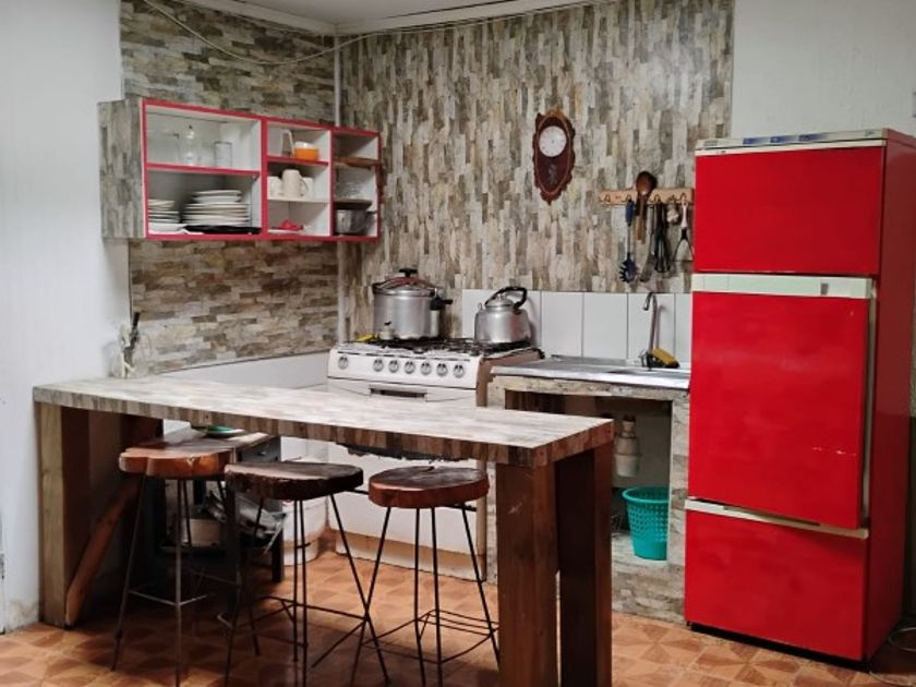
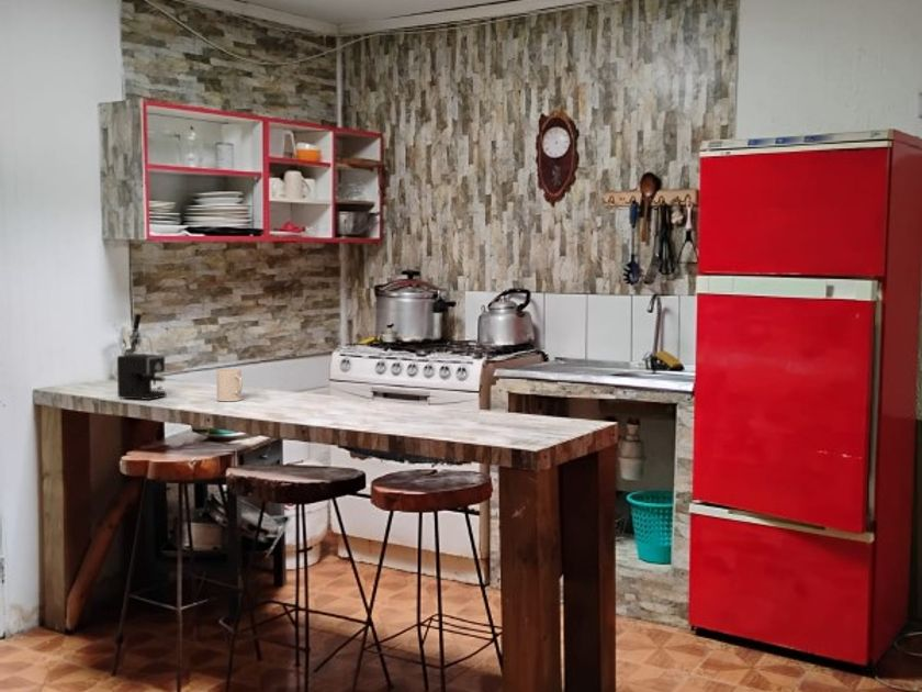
+ mug [215,368,244,402]
+ coffee maker [116,353,167,401]
